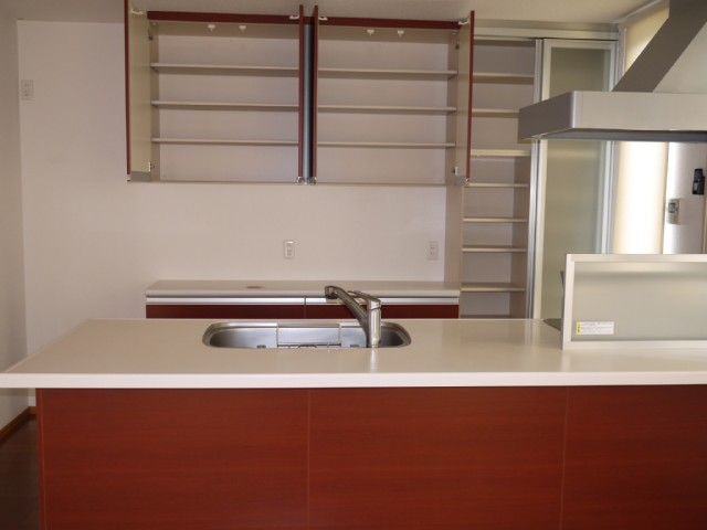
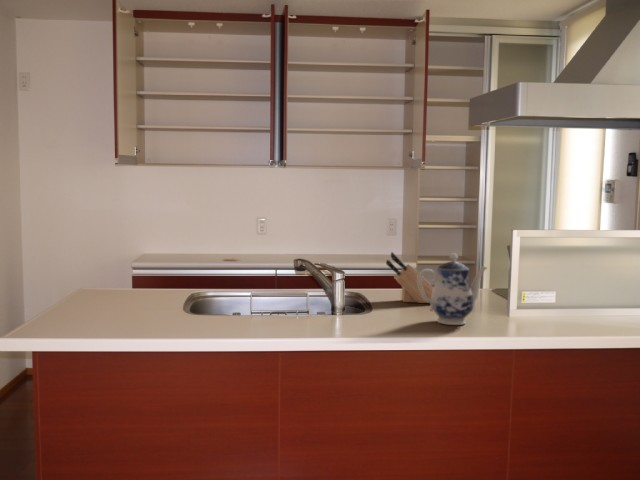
+ knife block [385,251,434,304]
+ teapot [417,252,488,326]
